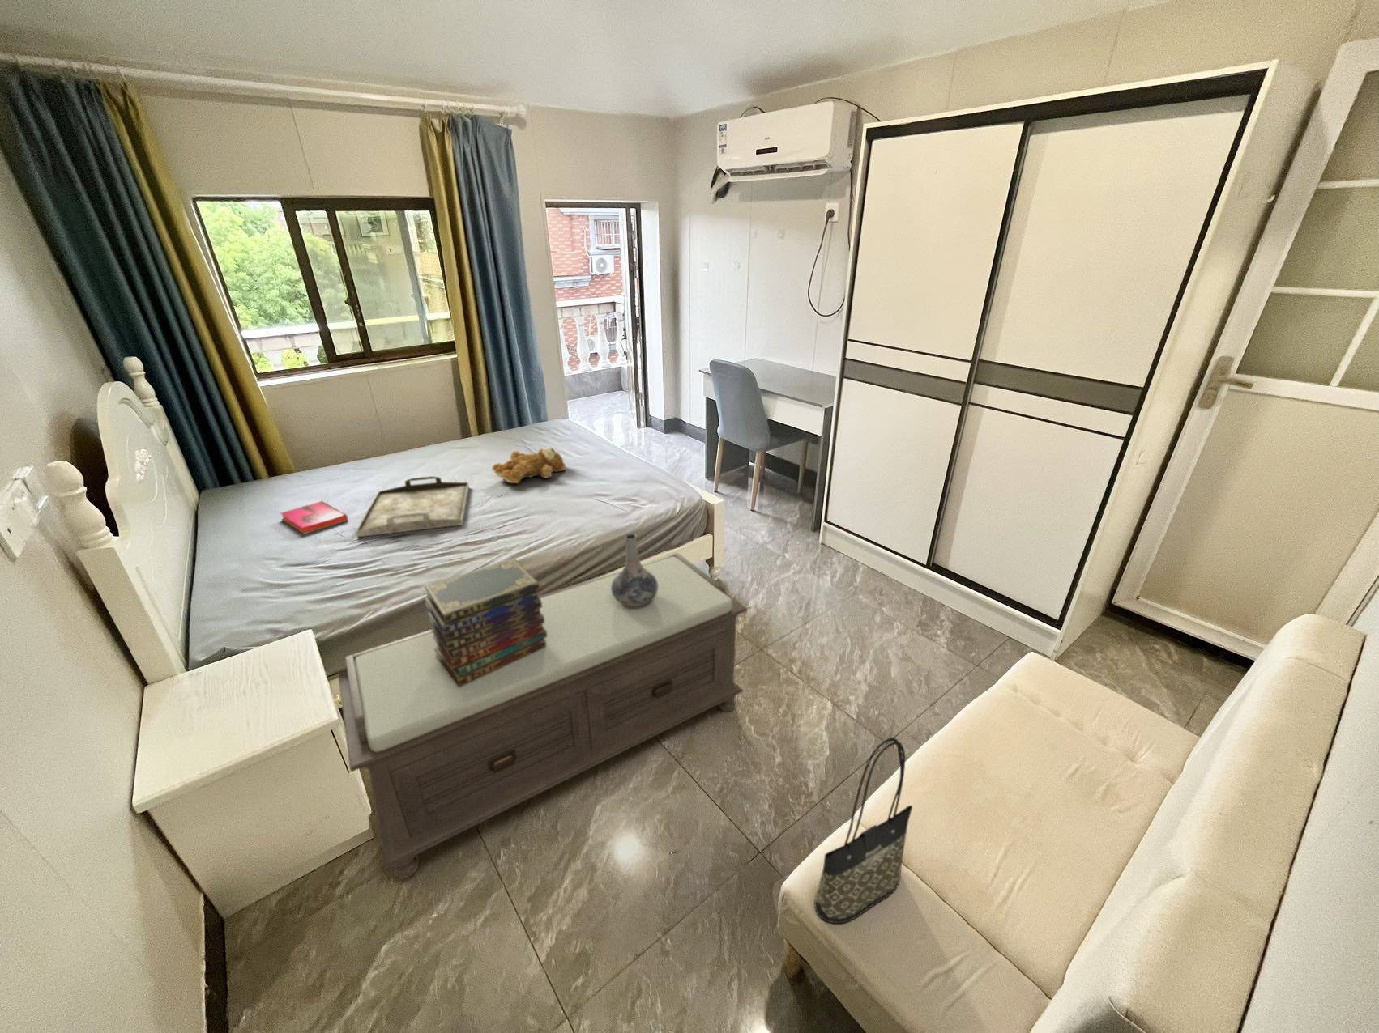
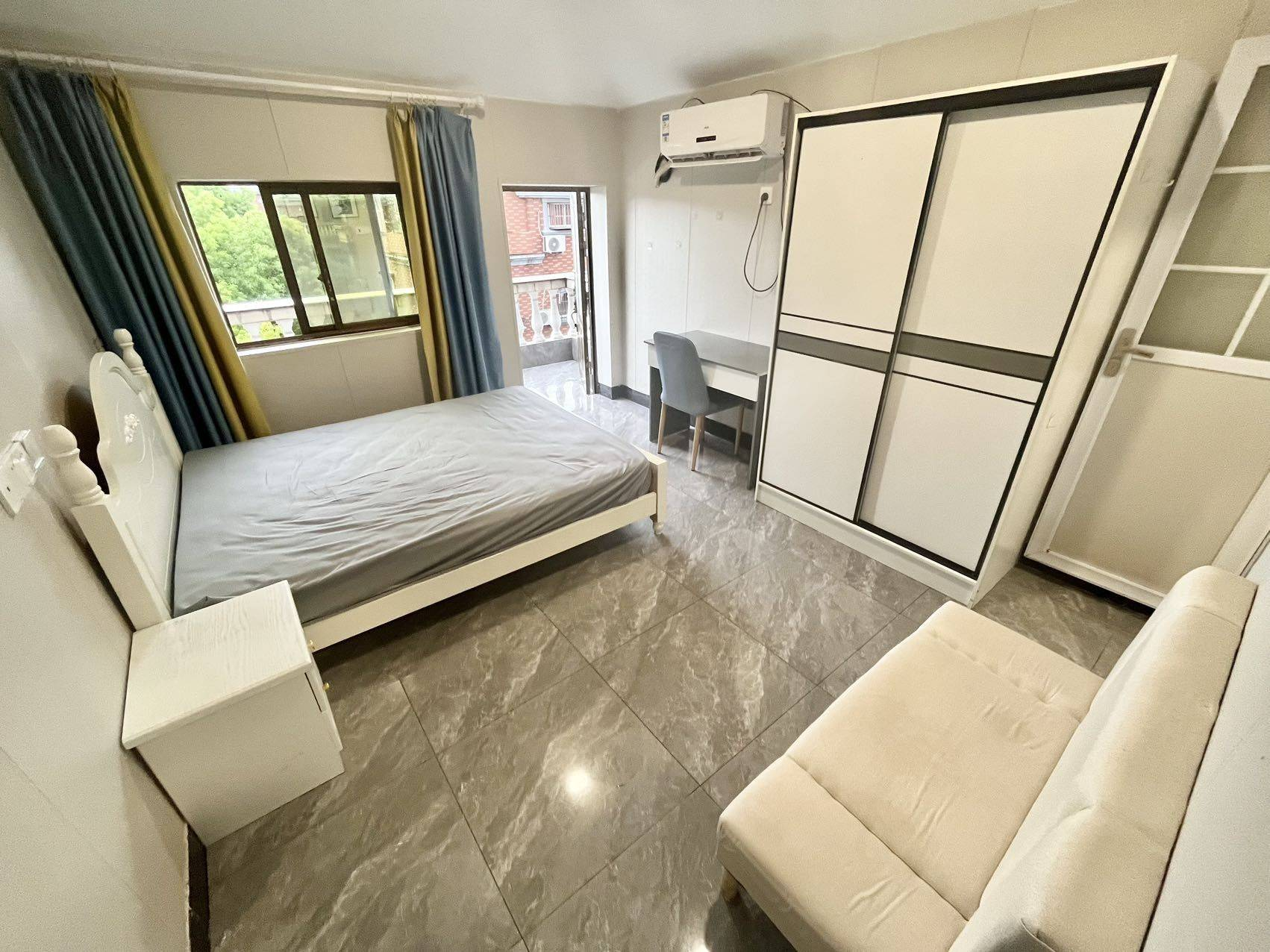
- tote bag [813,737,913,923]
- decorative vase [611,533,658,608]
- teddy bear [491,447,567,484]
- book stack [423,558,547,687]
- serving tray [355,475,470,537]
- hardback book [279,500,349,535]
- bench [337,552,748,879]
